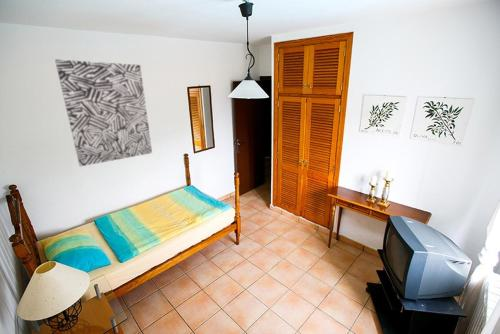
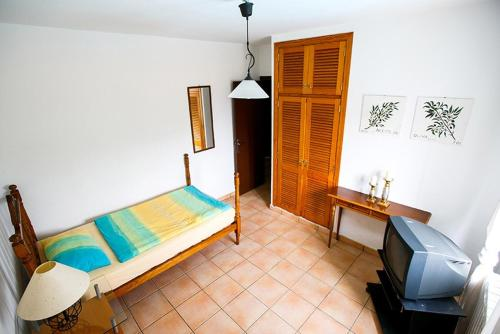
- wall art [54,59,153,167]
